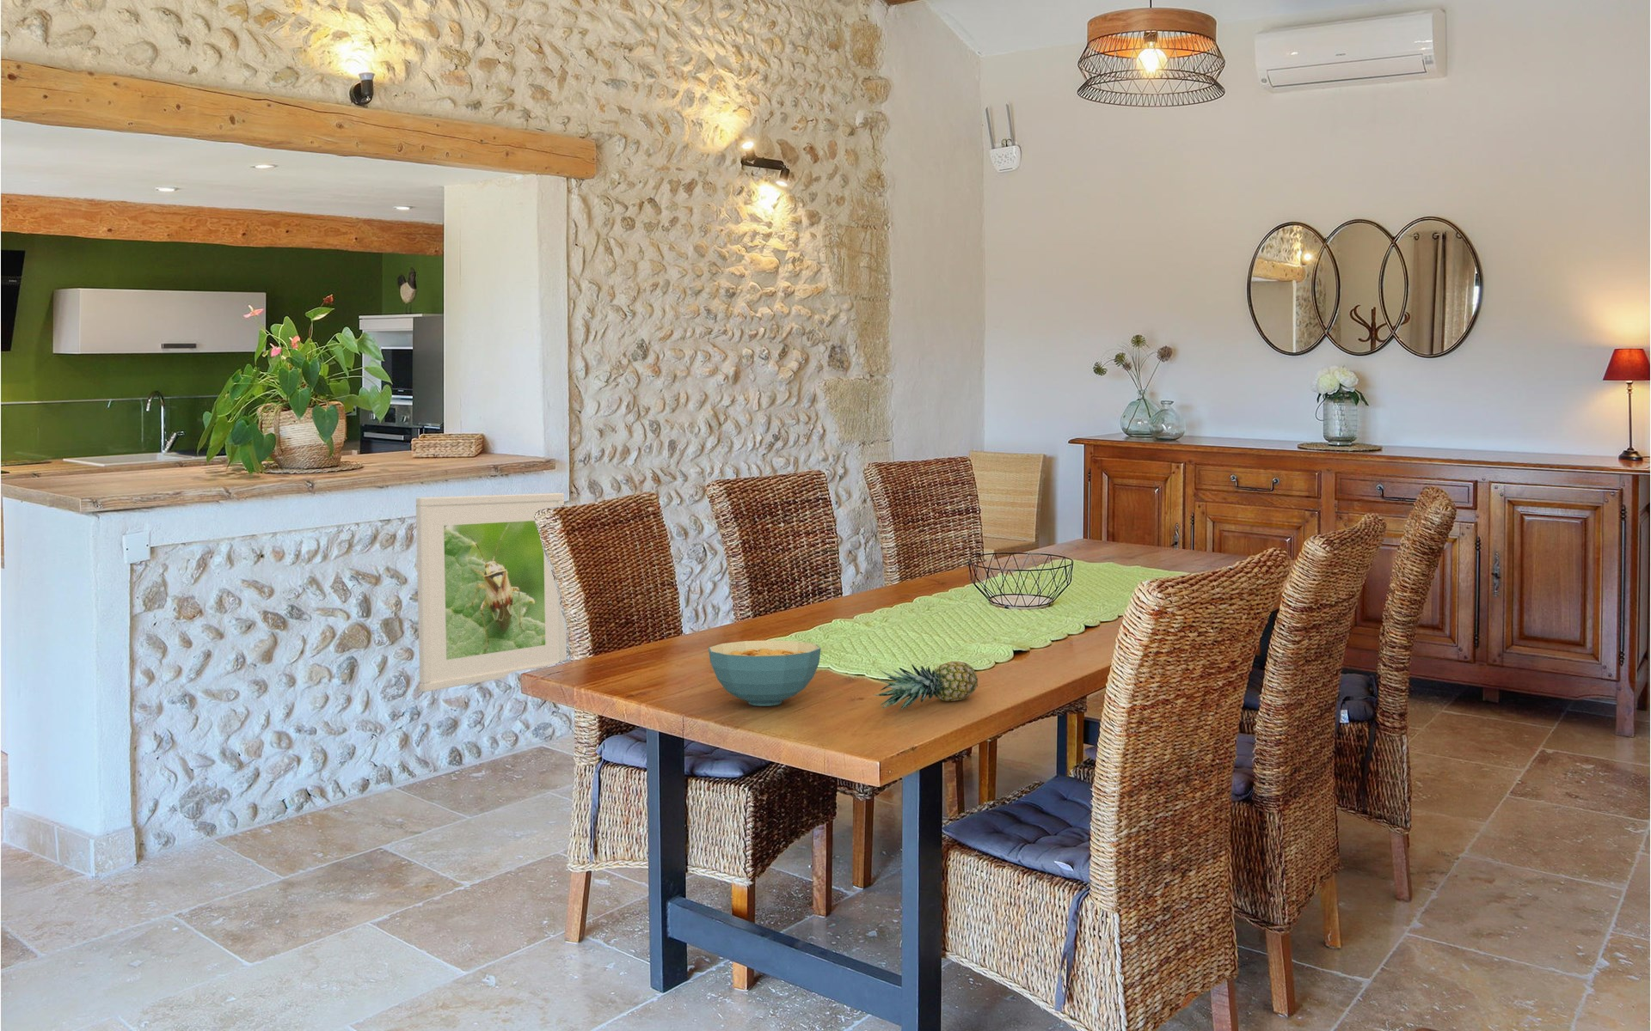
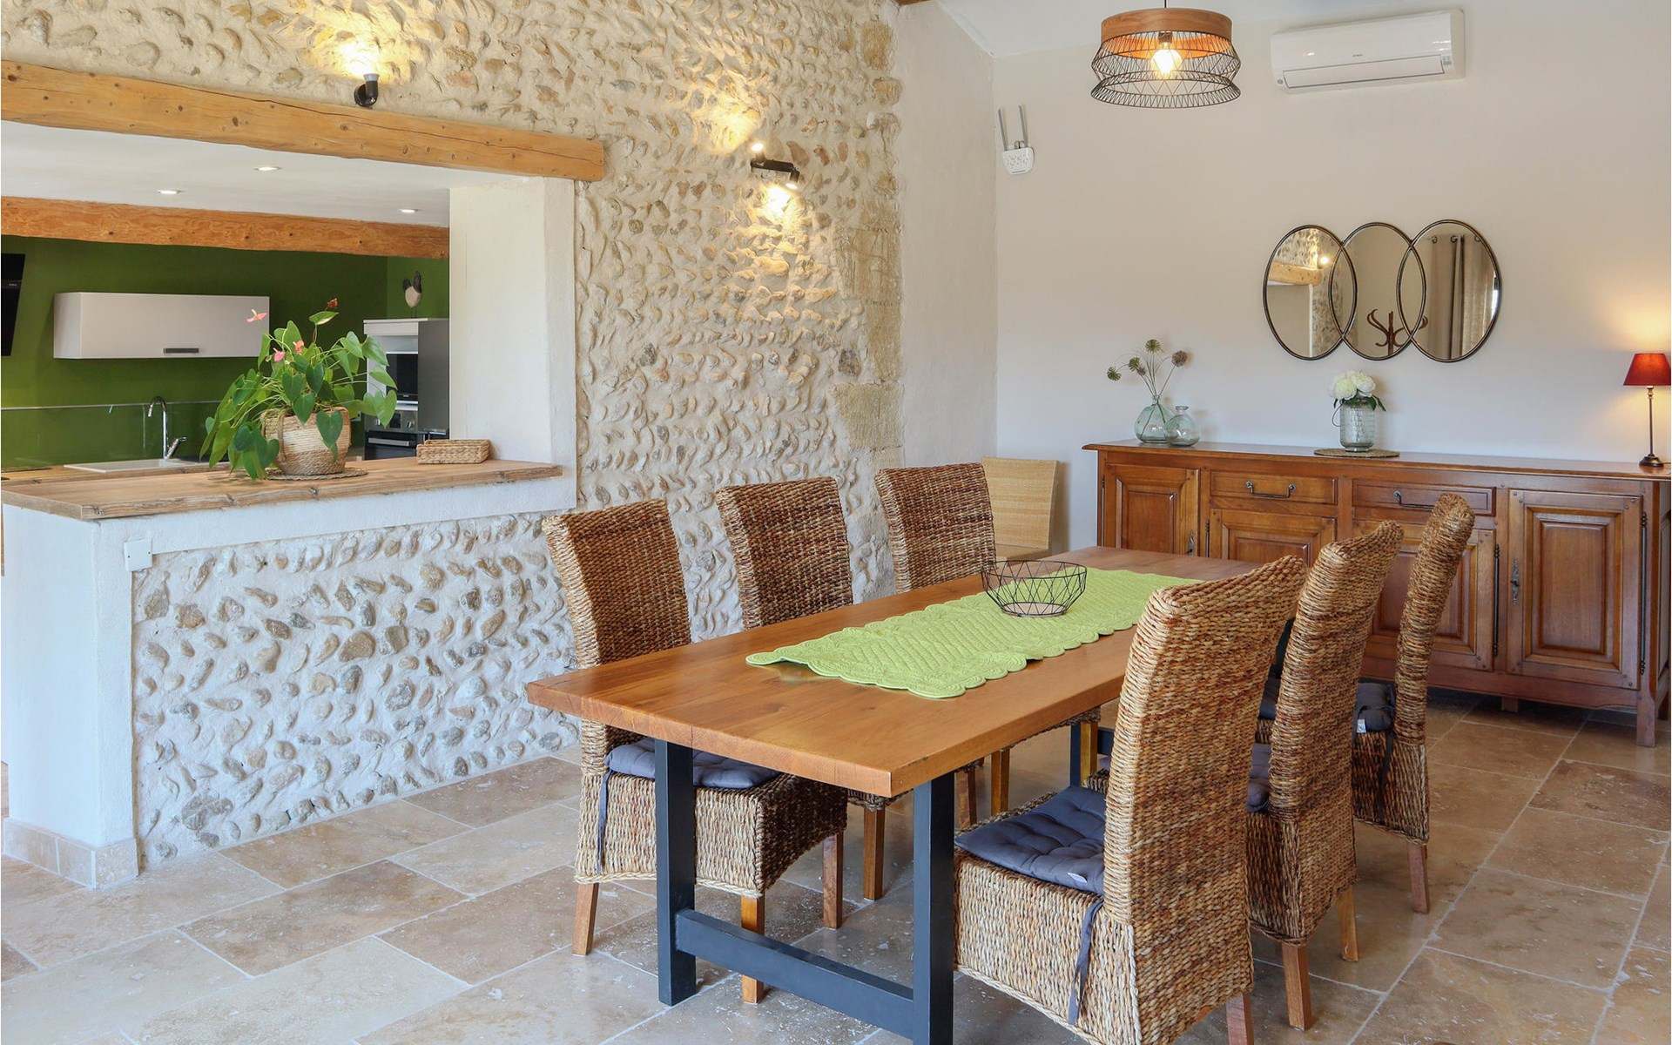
- cereal bowl [707,639,821,707]
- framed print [415,492,567,692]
- fruit [872,660,978,711]
